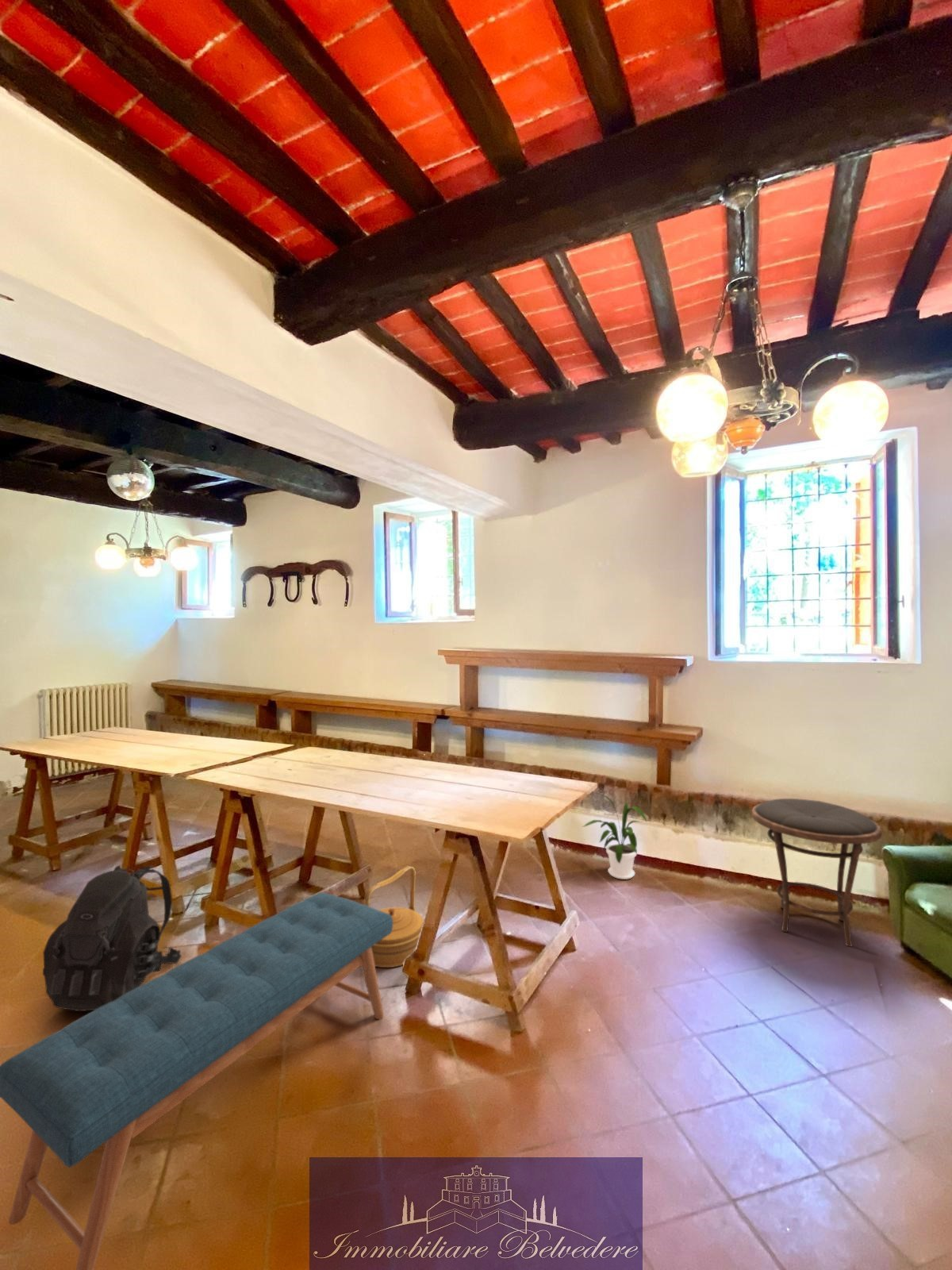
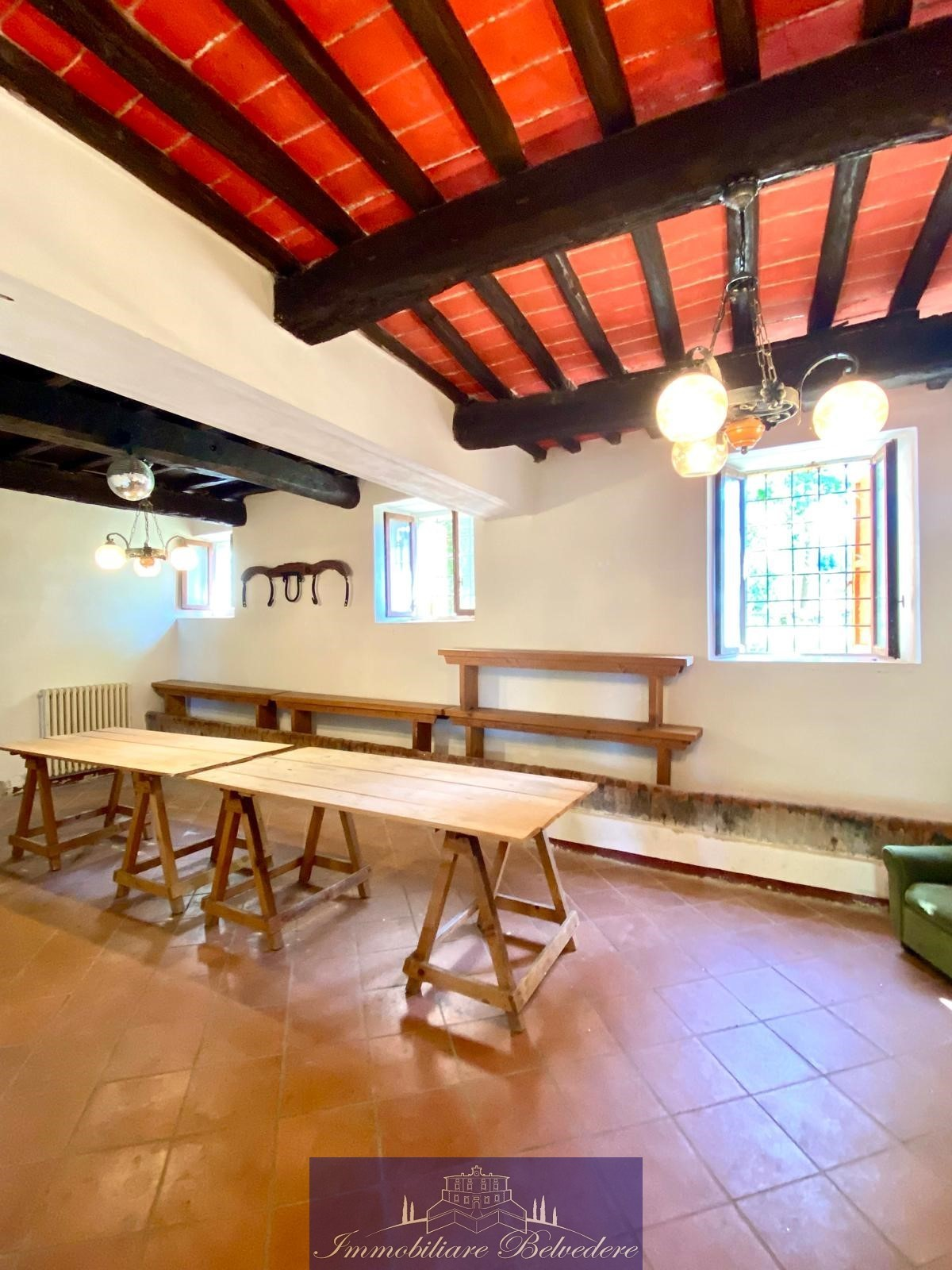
- backpack [42,864,182,1012]
- house plant [581,791,647,880]
- basket [363,865,424,968]
- side table [750,798,883,948]
- bench [0,891,393,1270]
